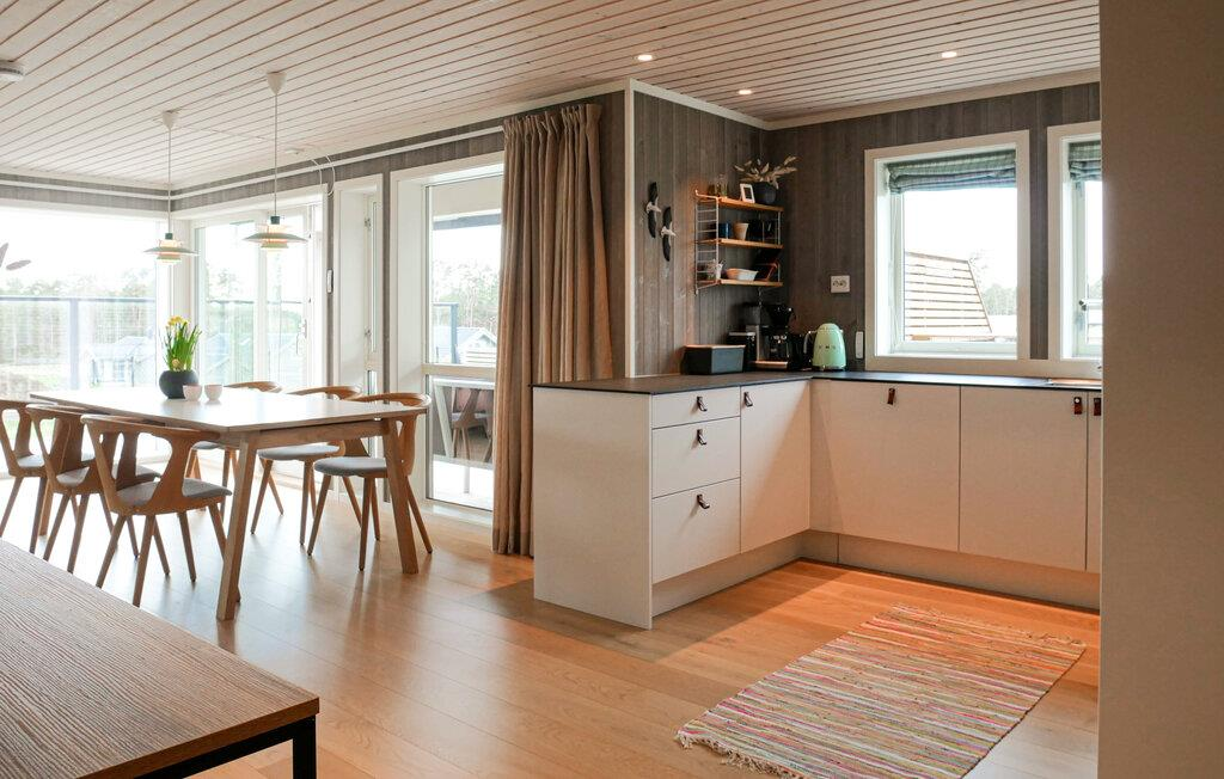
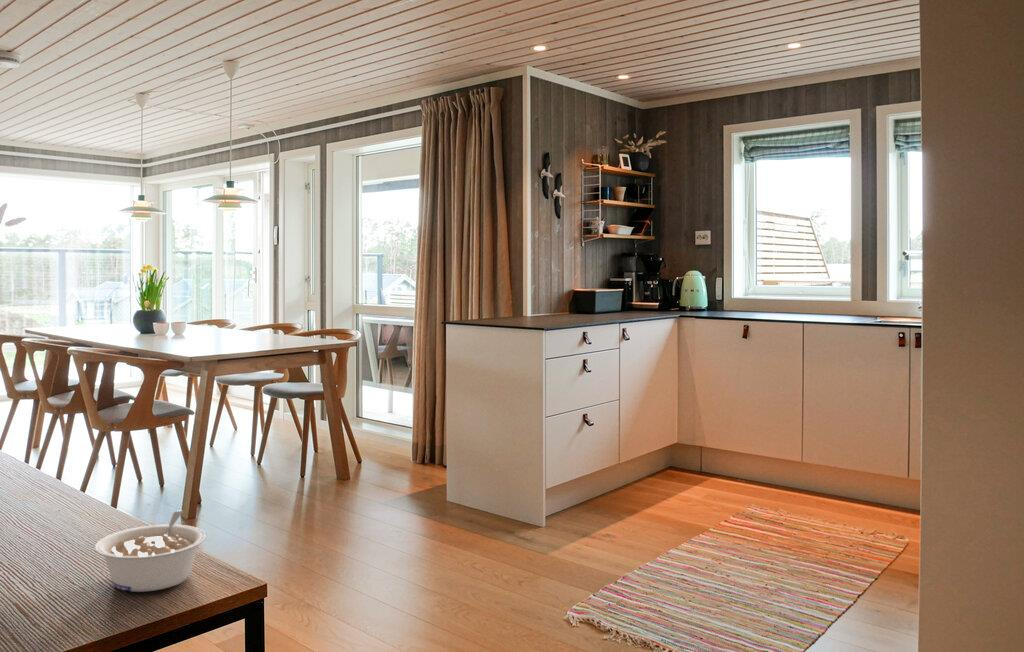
+ legume [94,510,208,593]
